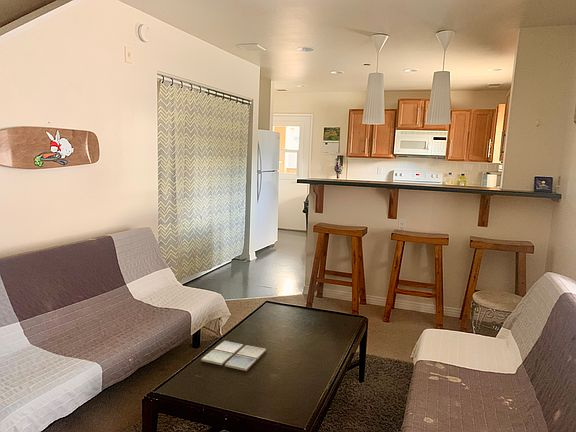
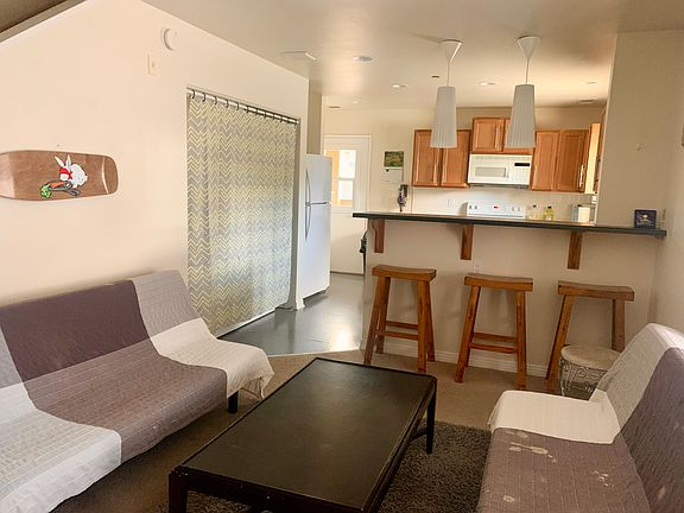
- drink coaster [200,340,267,372]
